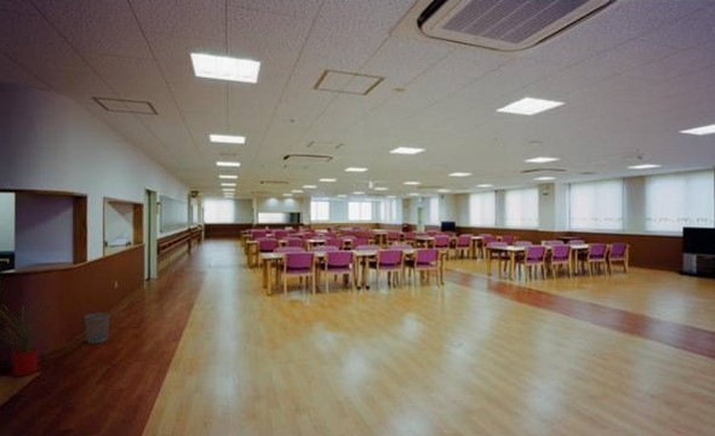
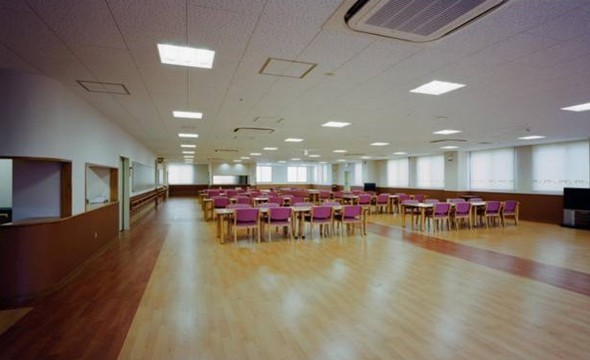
- house plant [0,298,58,378]
- wastebasket [84,311,111,345]
